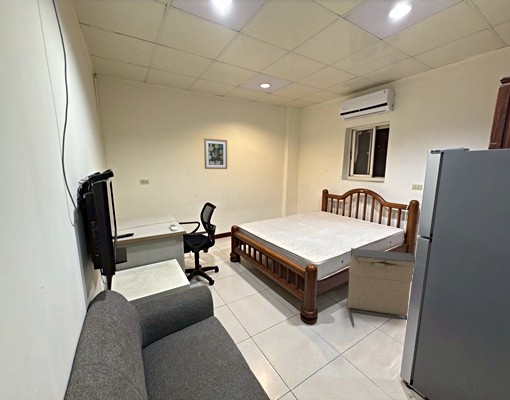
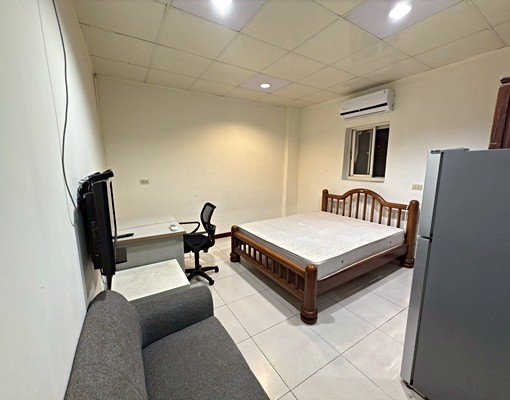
- laundry hamper [346,247,416,327]
- wall art [203,137,228,170]
